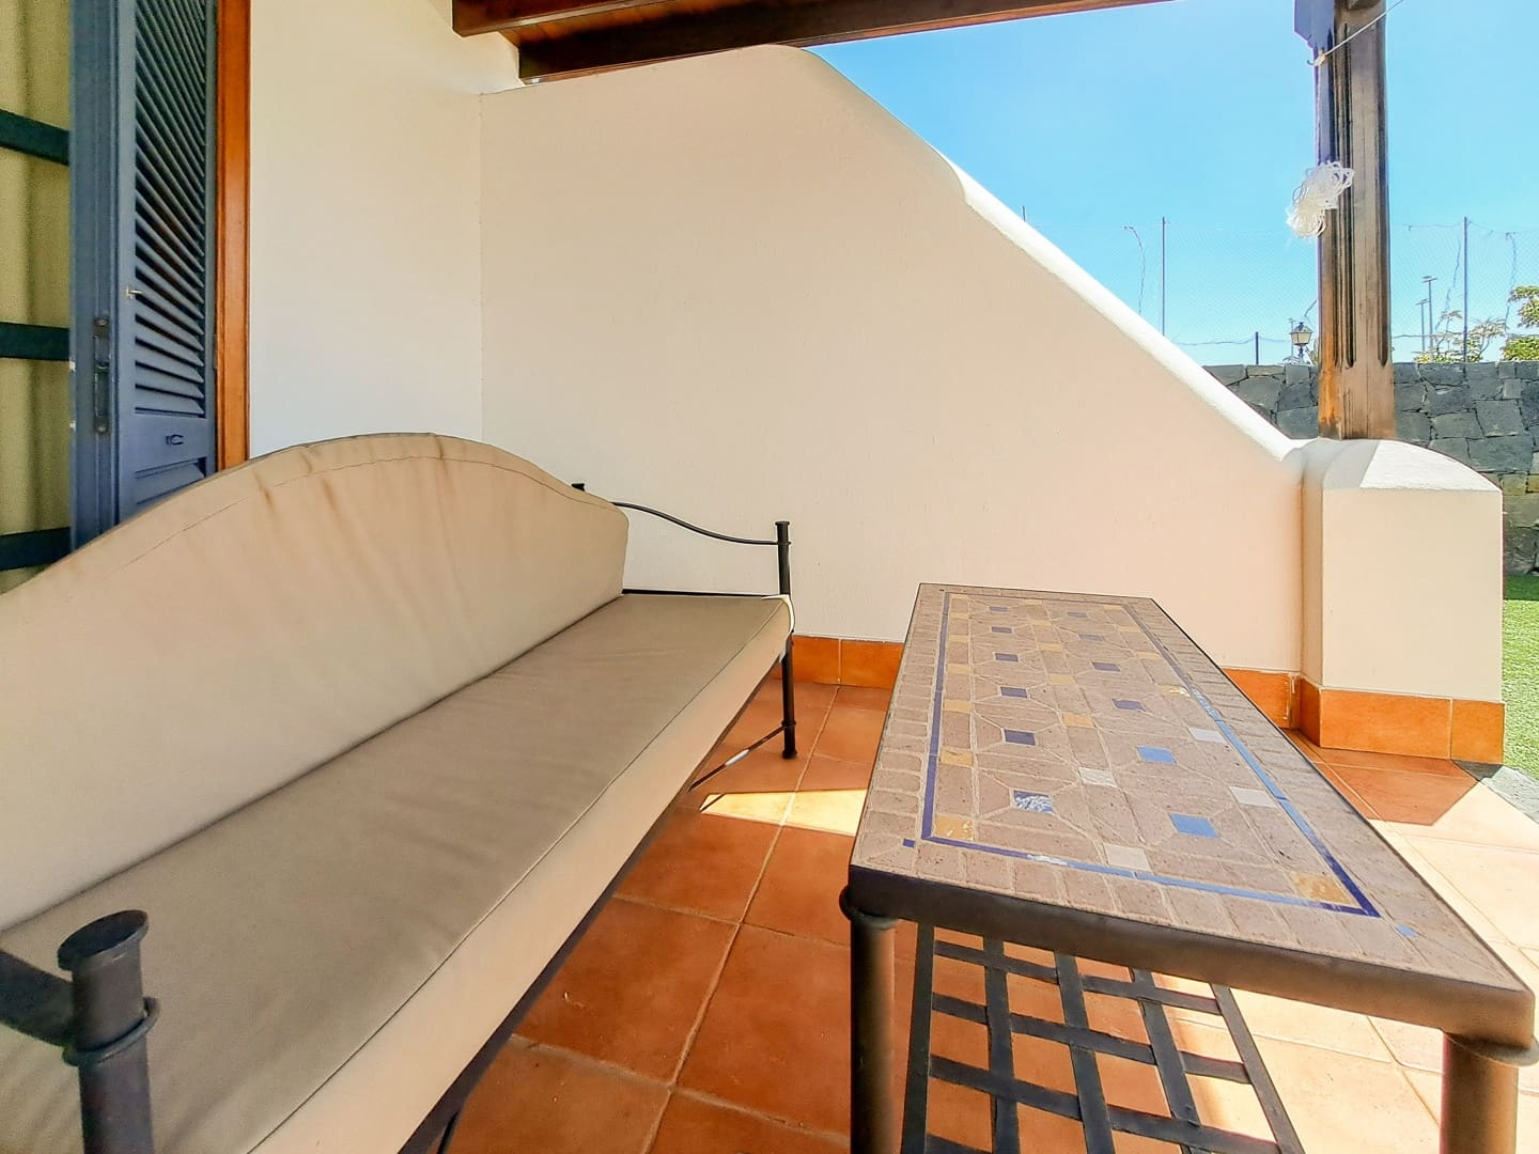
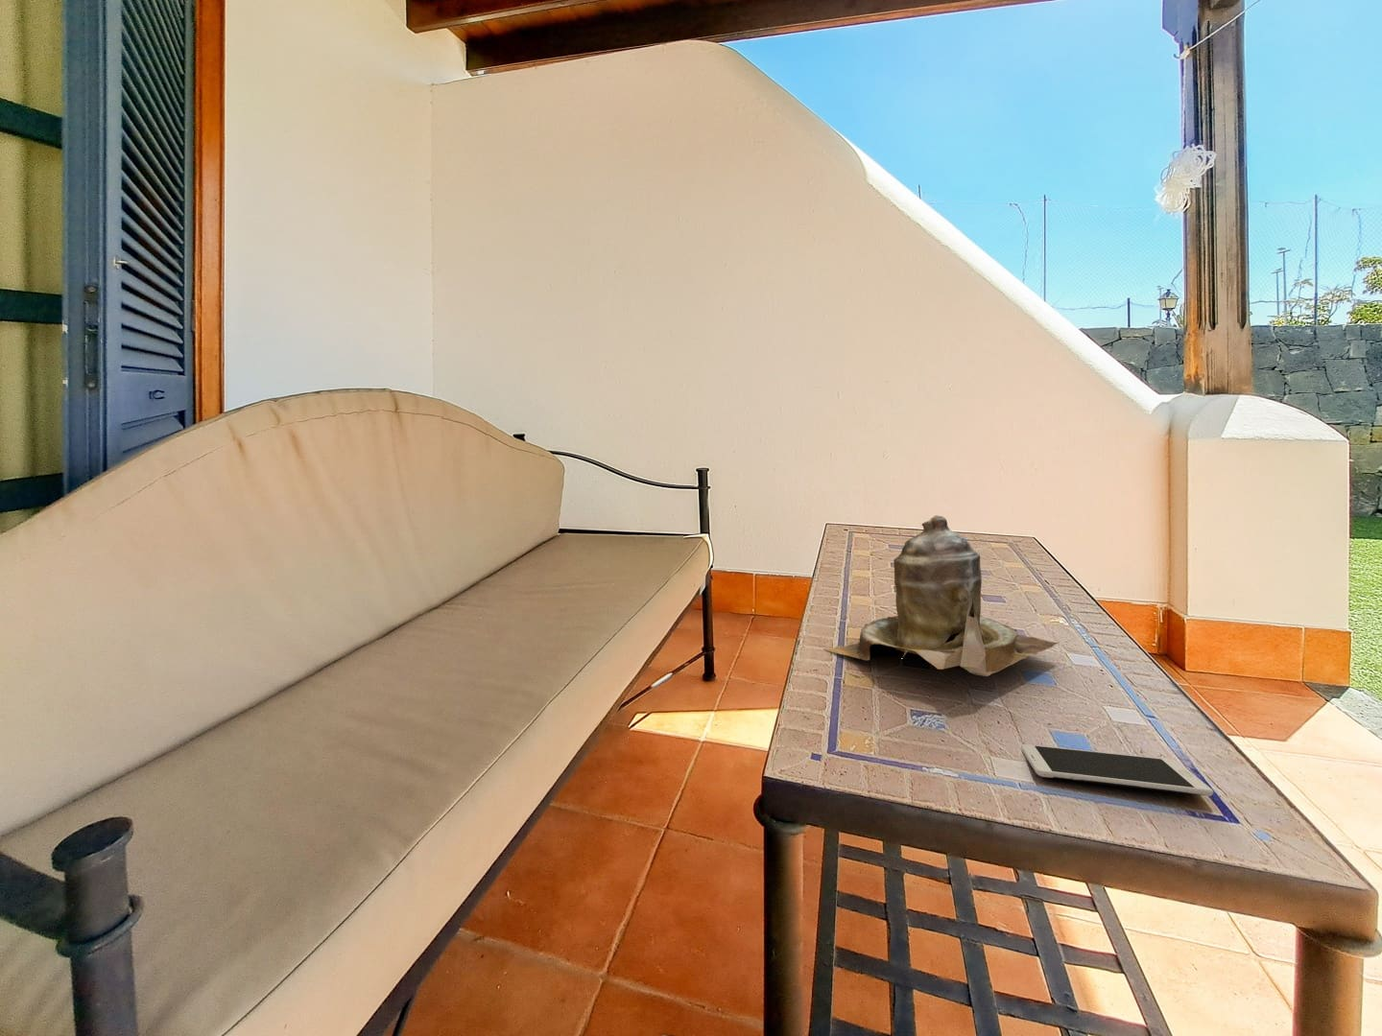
+ smartphone [1021,743,1214,798]
+ teapot [825,514,1060,677]
